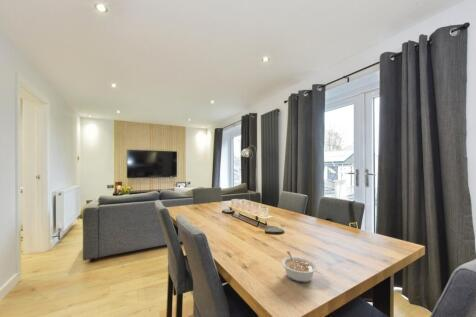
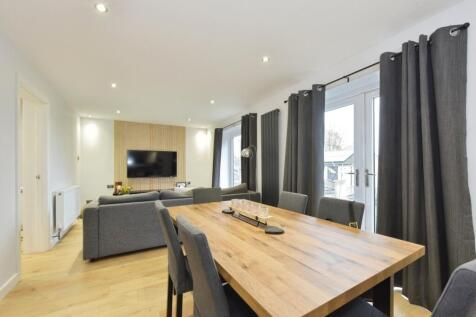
- legume [280,250,318,283]
